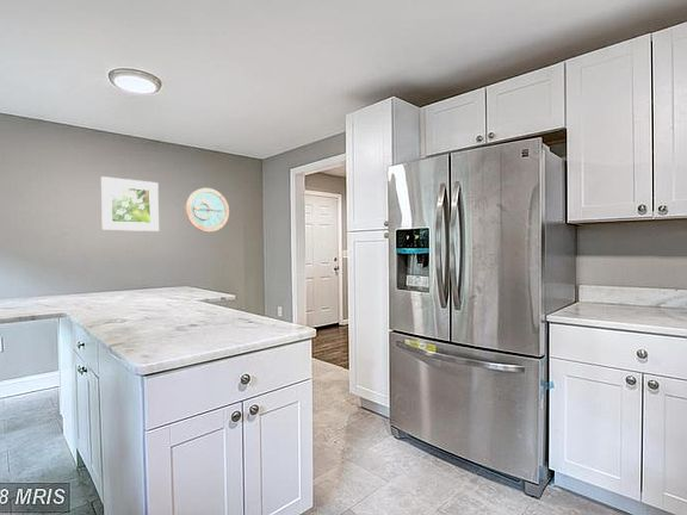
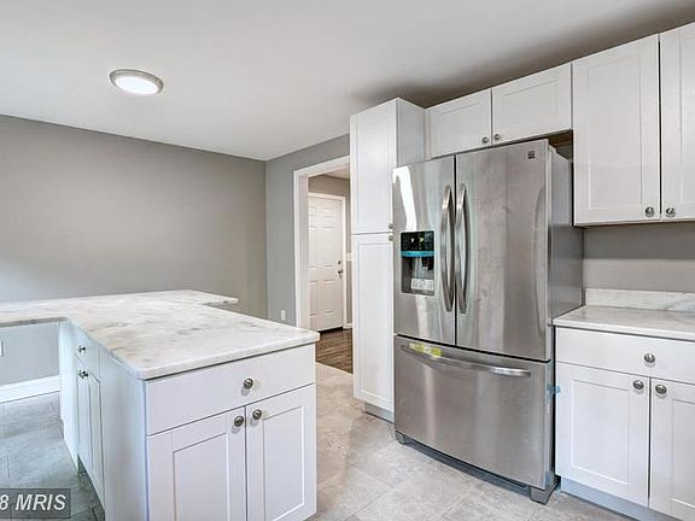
- wall clock [185,187,230,232]
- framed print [100,175,160,232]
